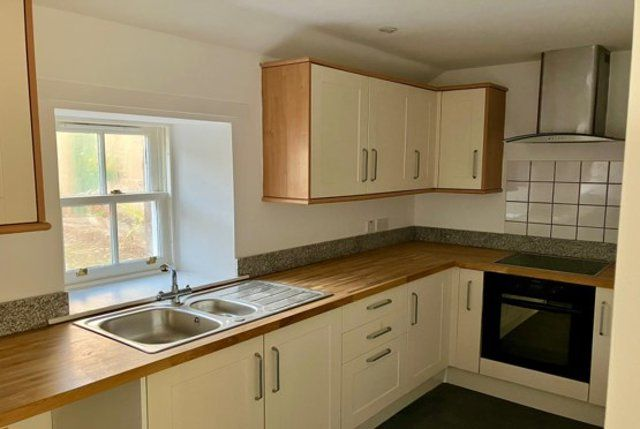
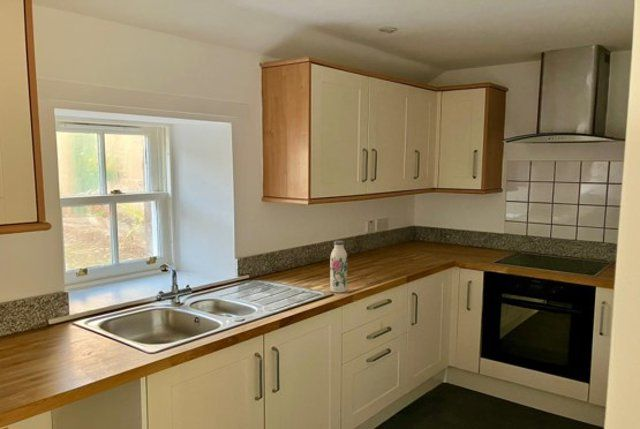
+ water bottle [329,239,348,294]
